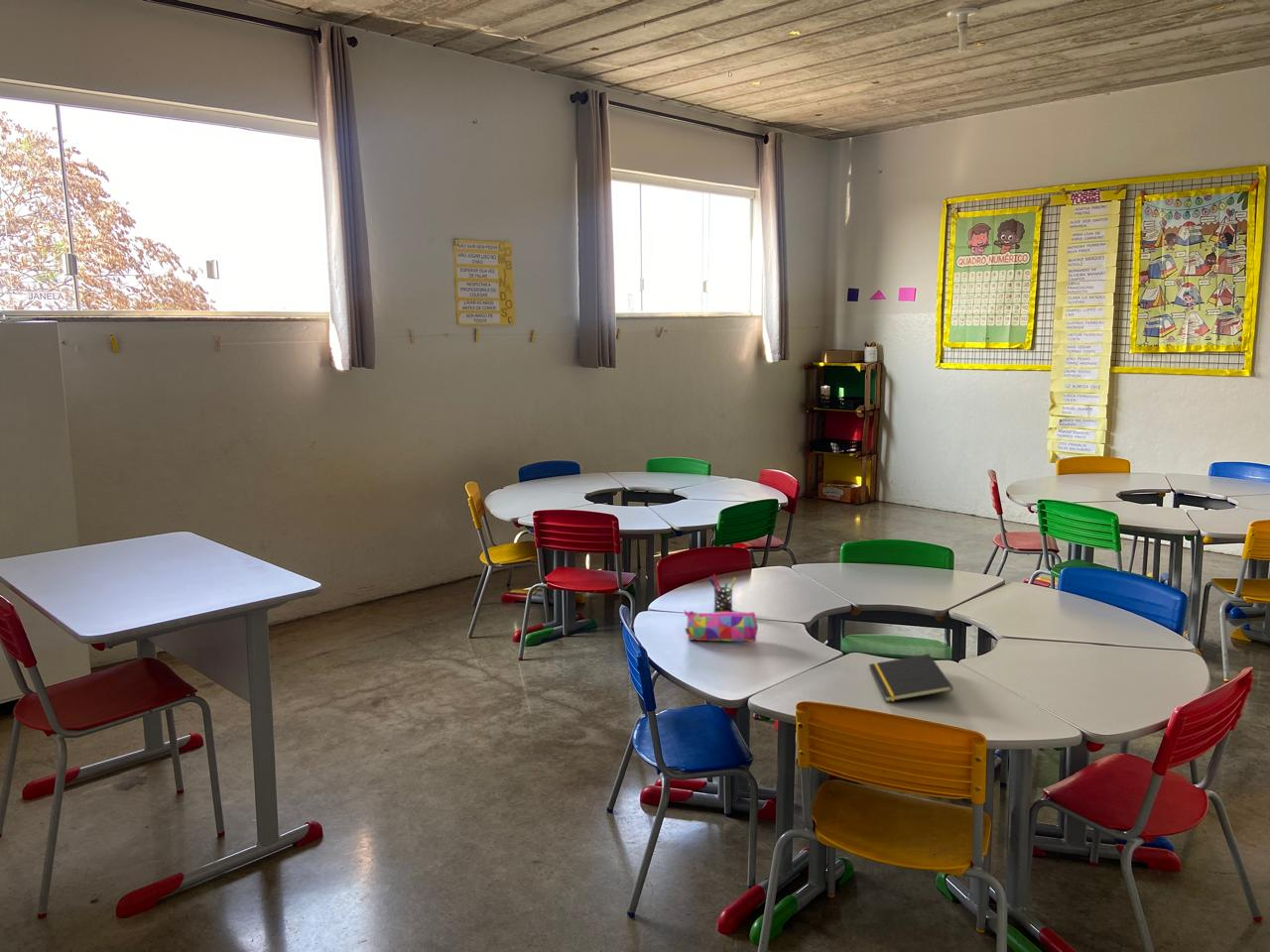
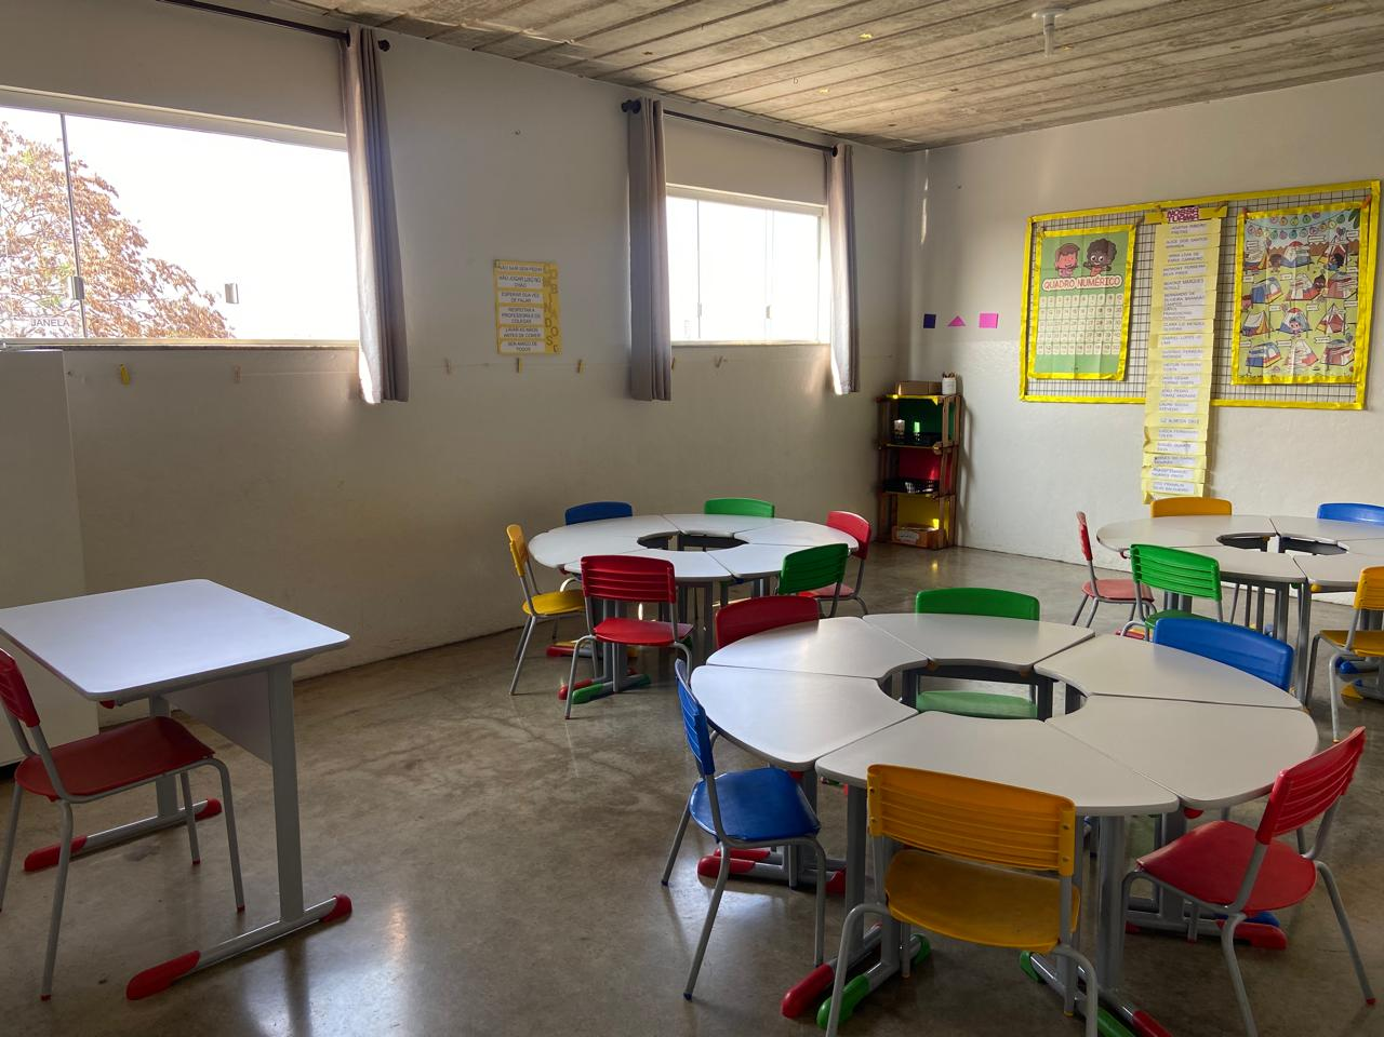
- pencil case [684,609,759,643]
- notepad [868,654,954,703]
- pen holder [708,573,737,613]
